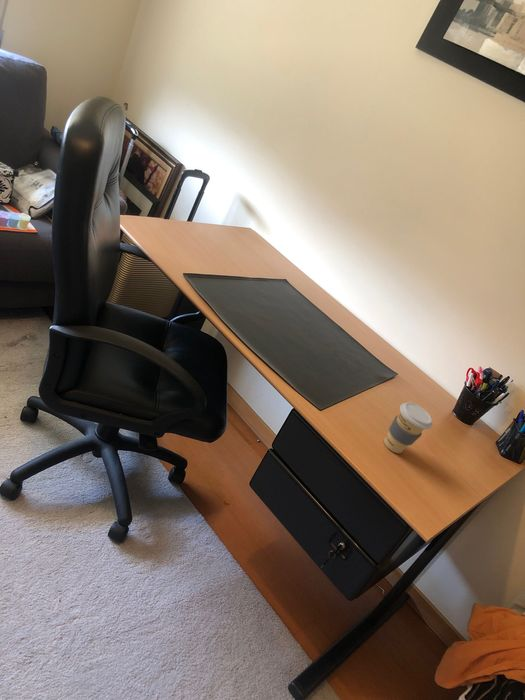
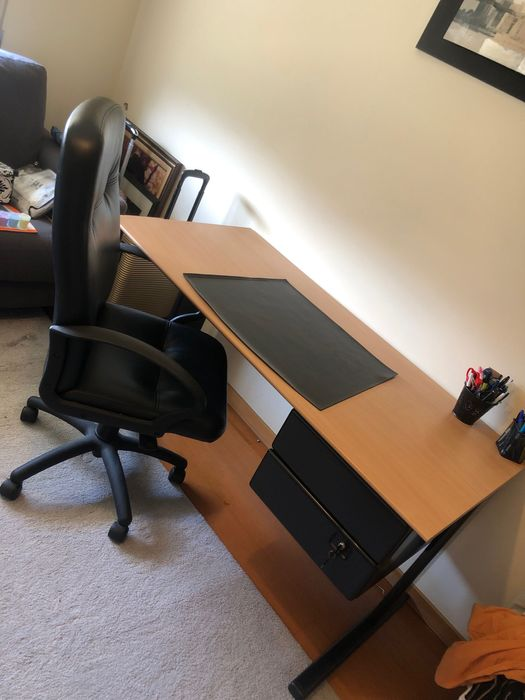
- coffee cup [383,401,434,454]
